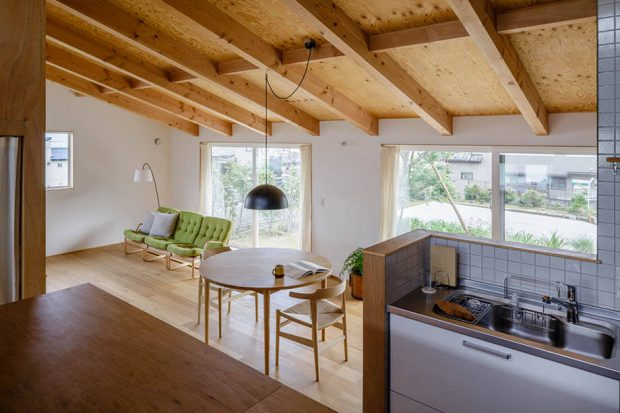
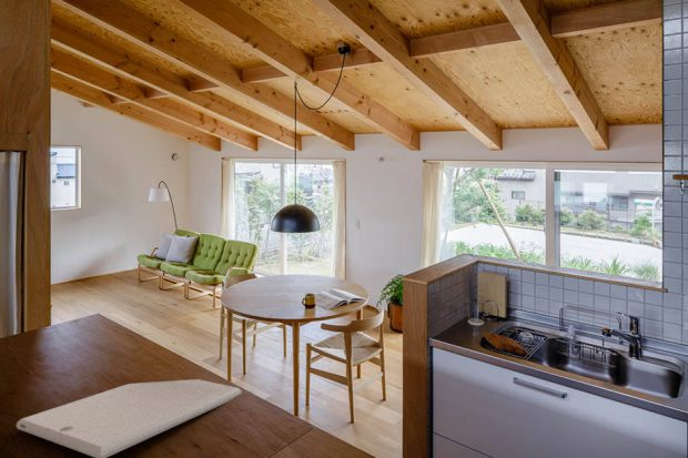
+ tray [16,378,243,458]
